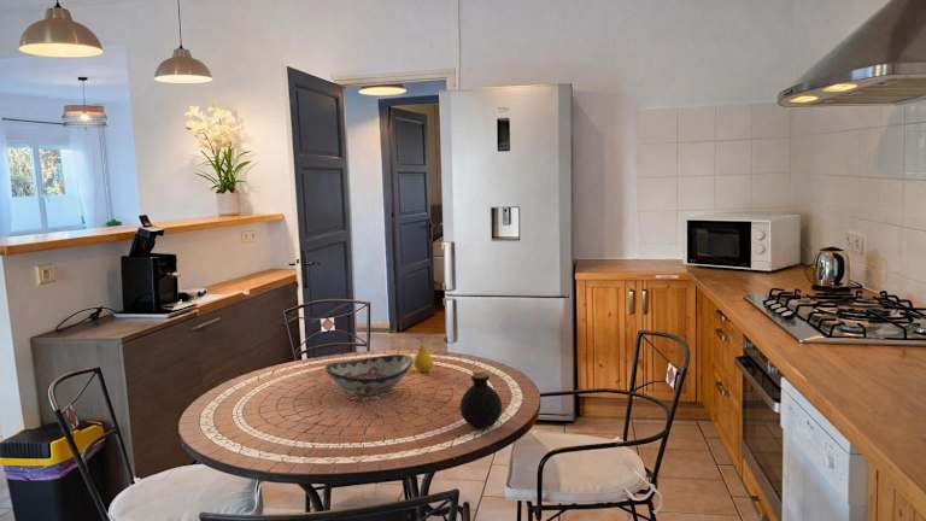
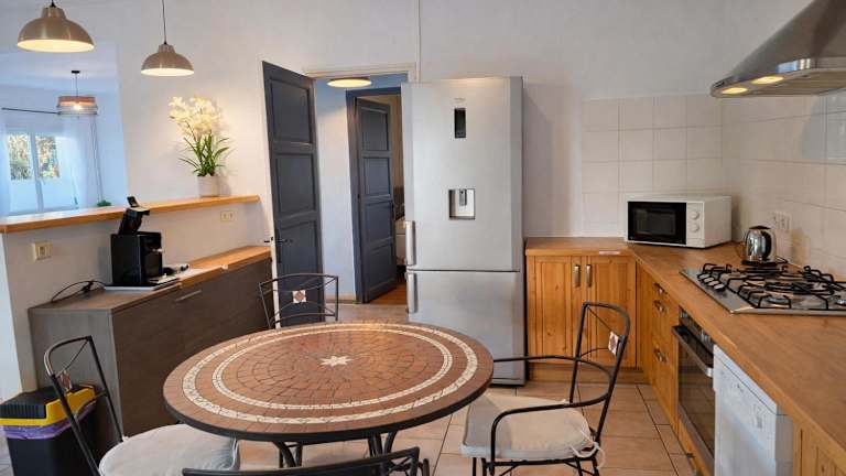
- decorative bowl [323,353,414,397]
- bottle [459,368,503,429]
- fruit [412,336,434,373]
